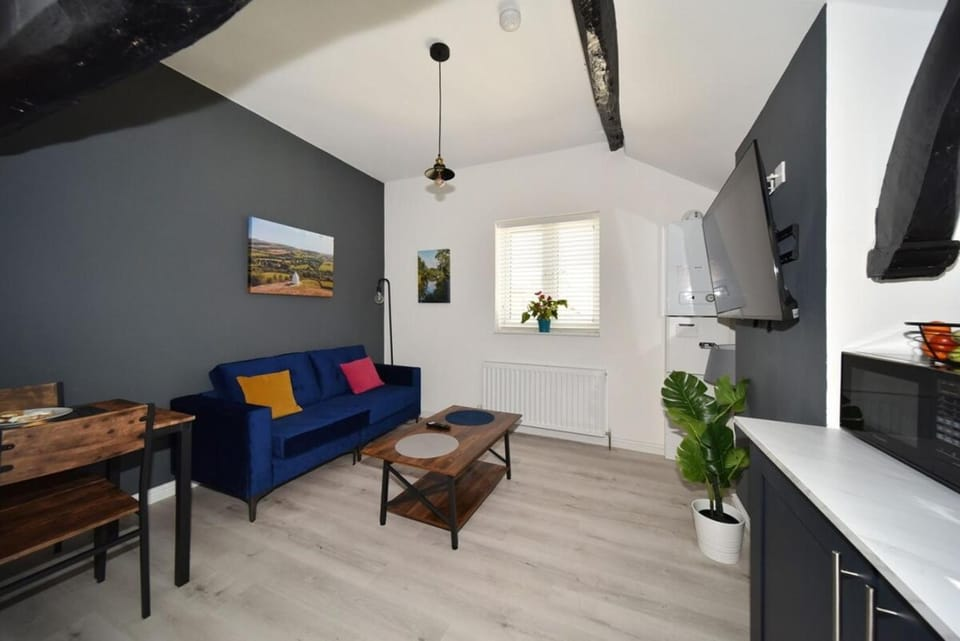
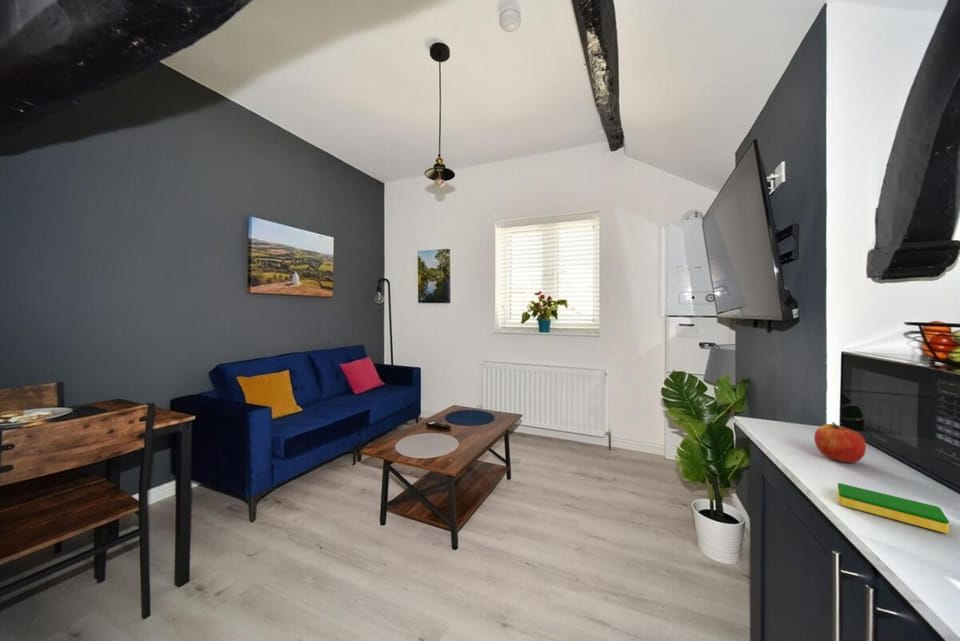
+ apple [813,421,867,464]
+ dish sponge [837,482,950,534]
